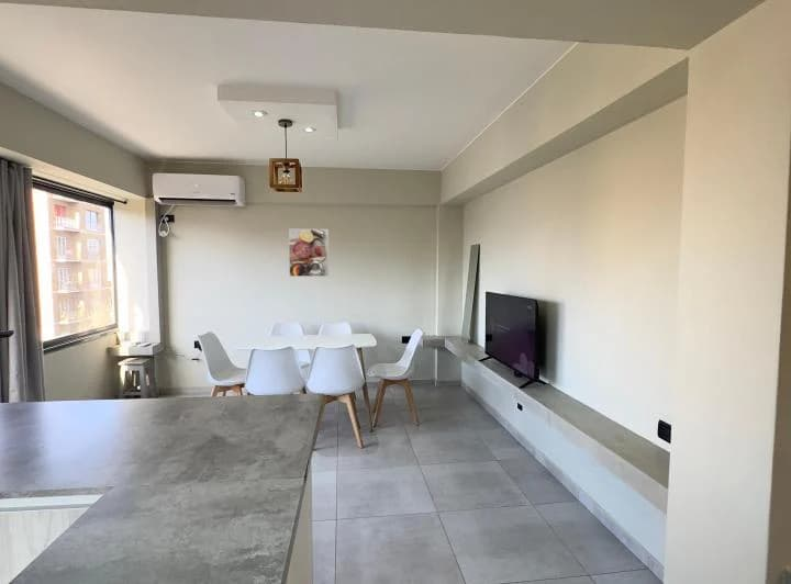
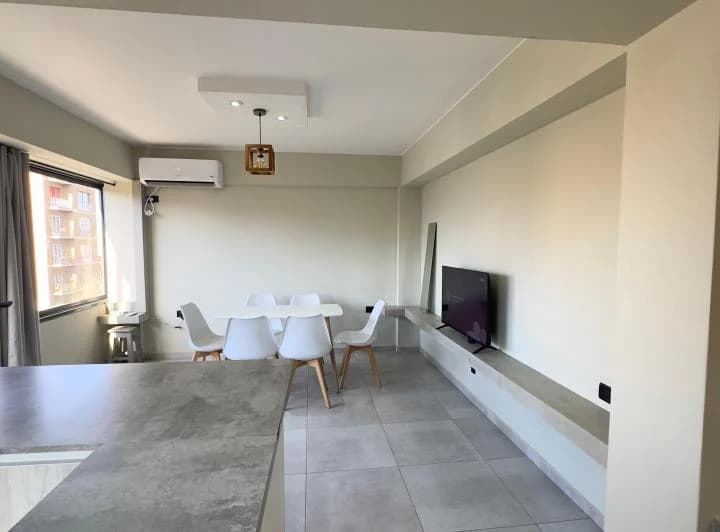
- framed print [288,227,330,278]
